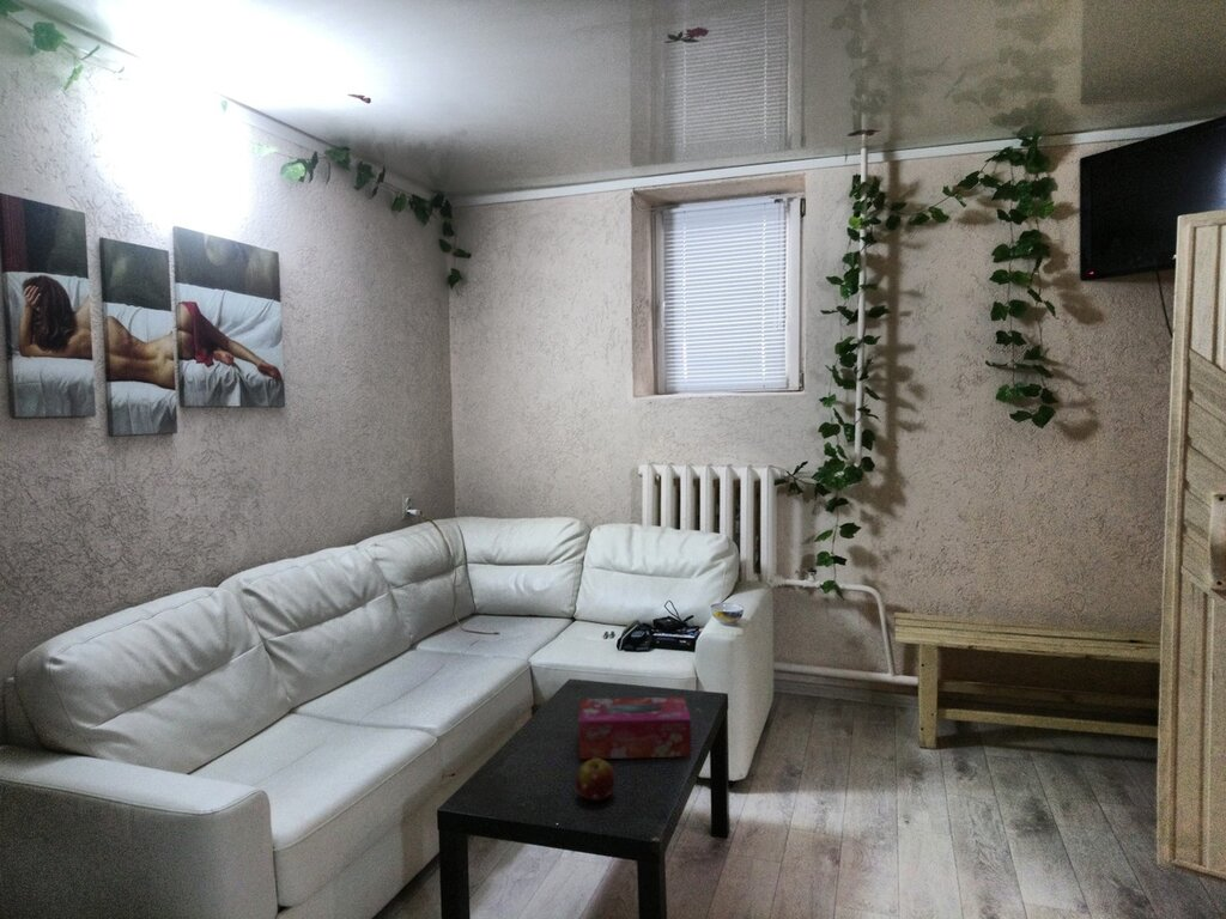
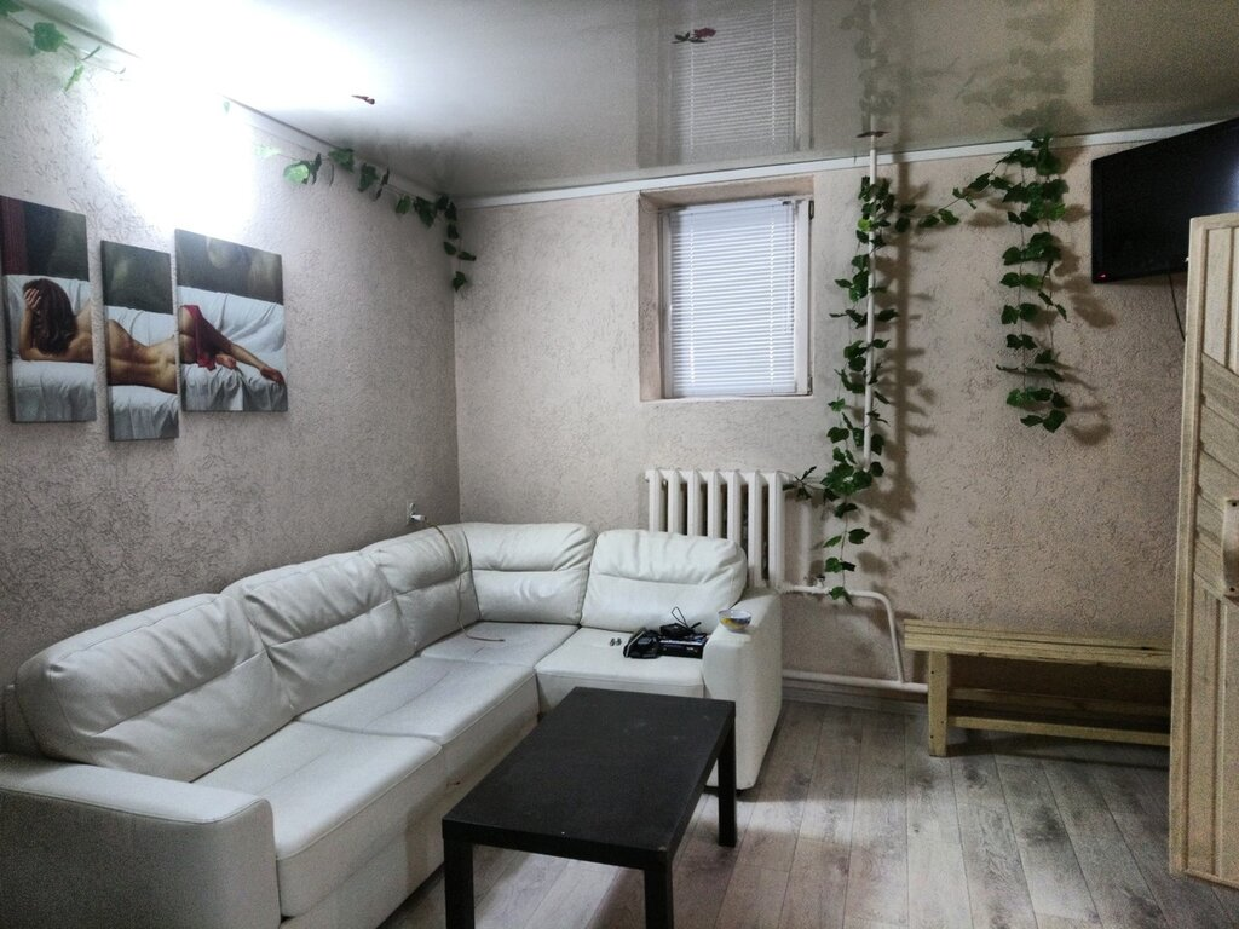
- fruit [575,759,617,802]
- tissue box [577,695,692,760]
